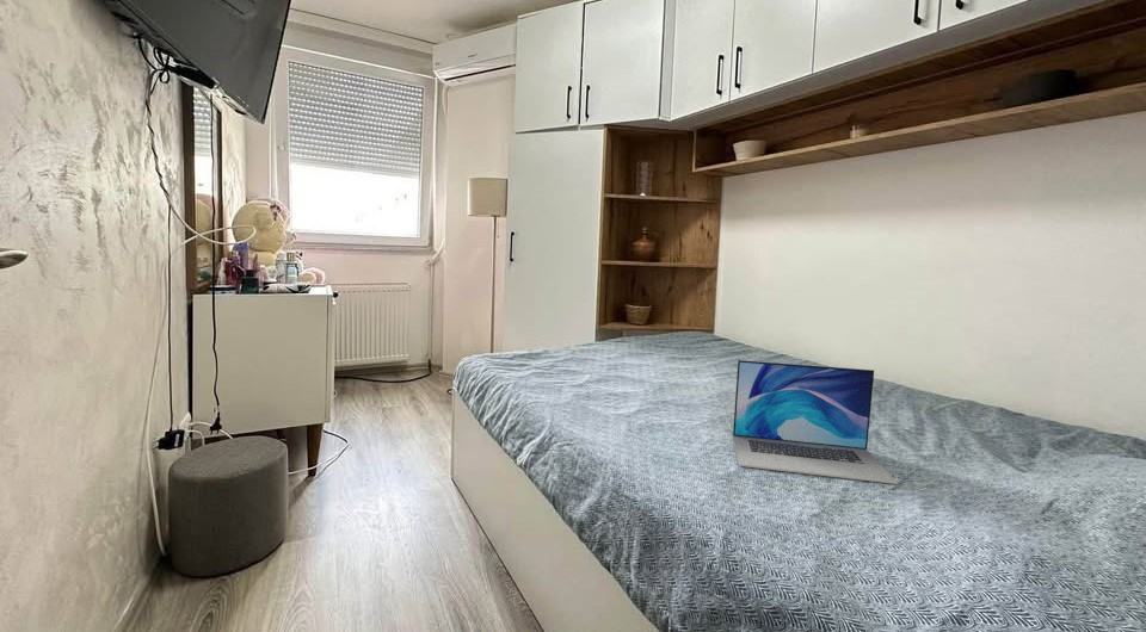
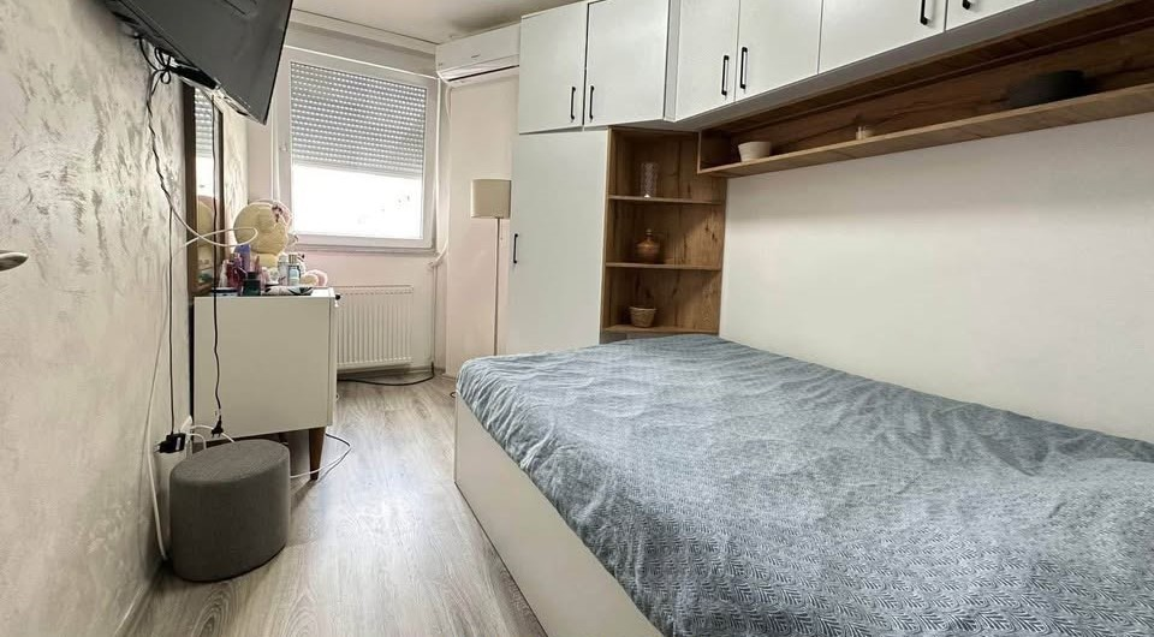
- laptop [732,359,899,485]
